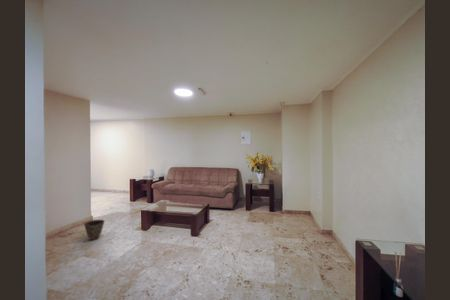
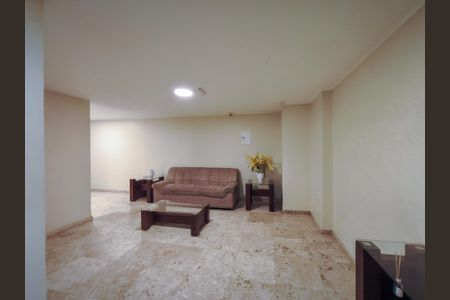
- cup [83,219,106,241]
